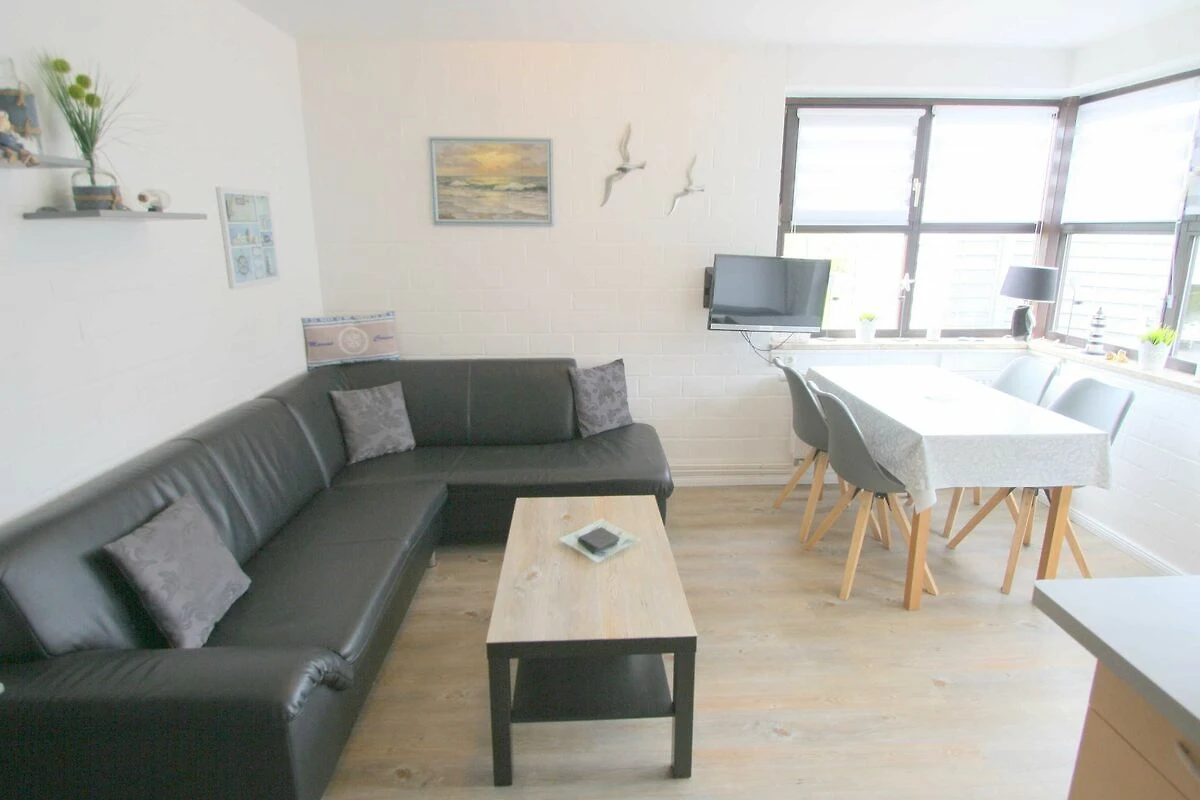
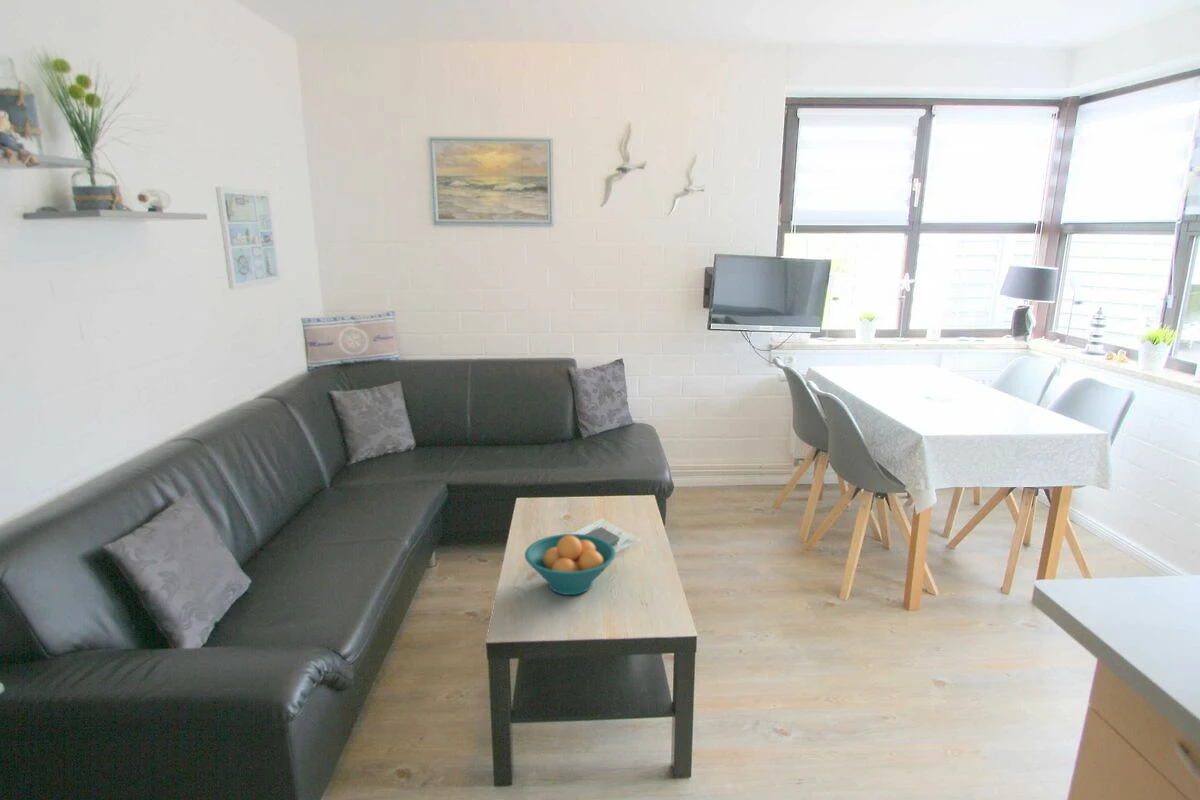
+ fruit bowl [524,533,617,596]
